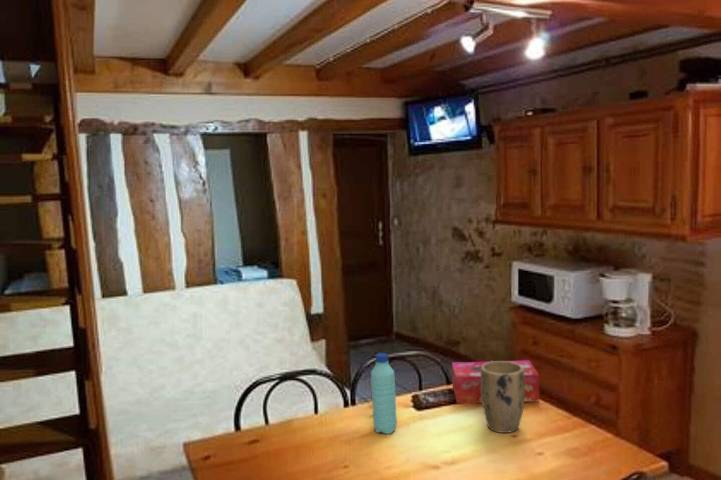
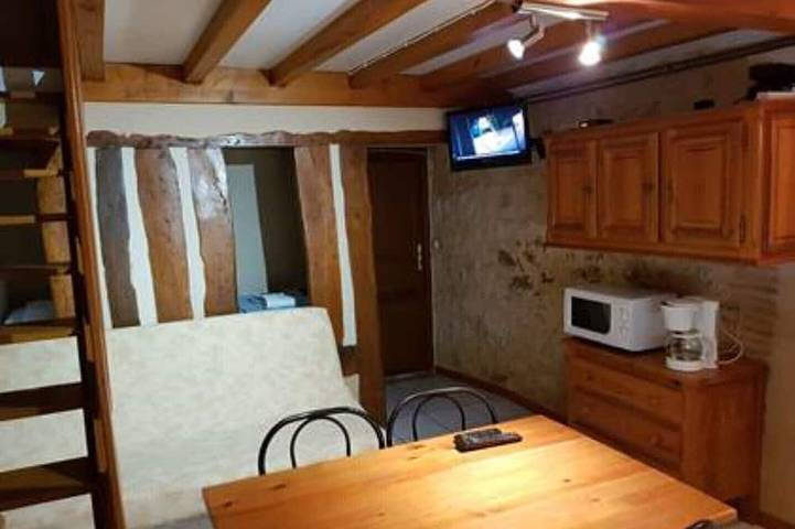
- plant pot [481,360,525,434]
- tissue box [451,359,540,404]
- water bottle [370,352,398,435]
